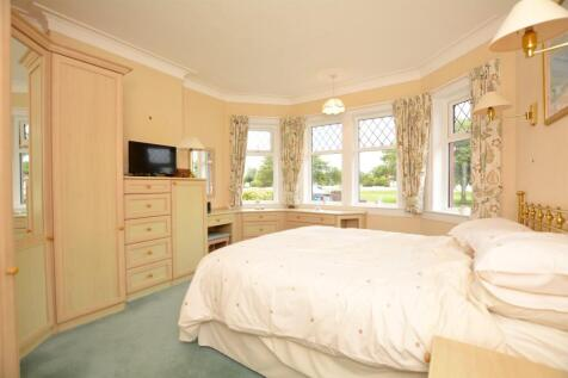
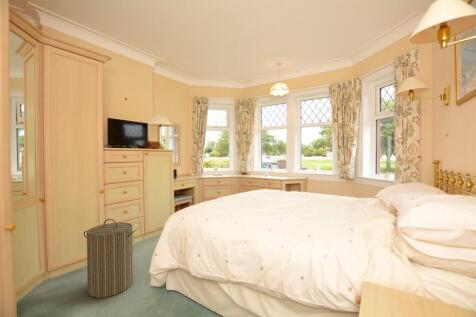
+ laundry hamper [82,218,138,299]
